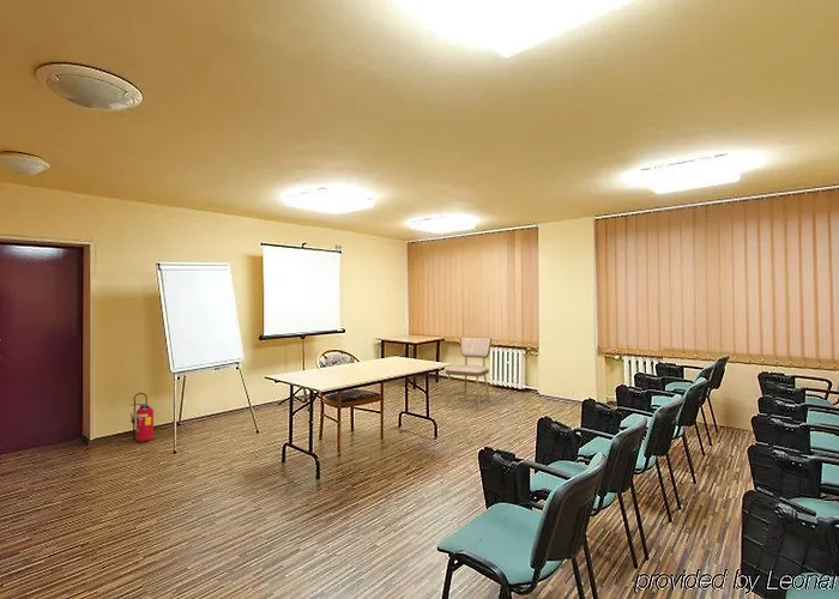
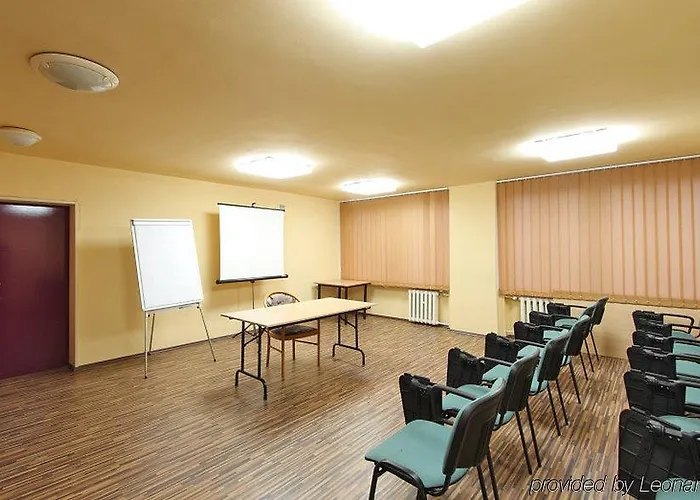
- dining chair [445,335,493,411]
- fire extinguisher [129,392,155,443]
